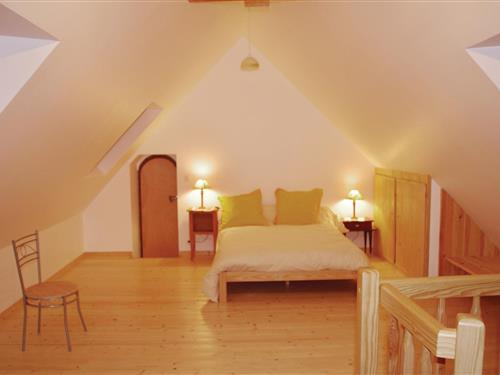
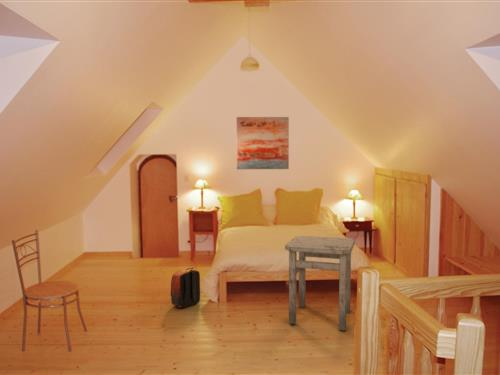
+ wall art [236,116,290,170]
+ backpack [169,267,201,309]
+ side table [284,235,356,332]
